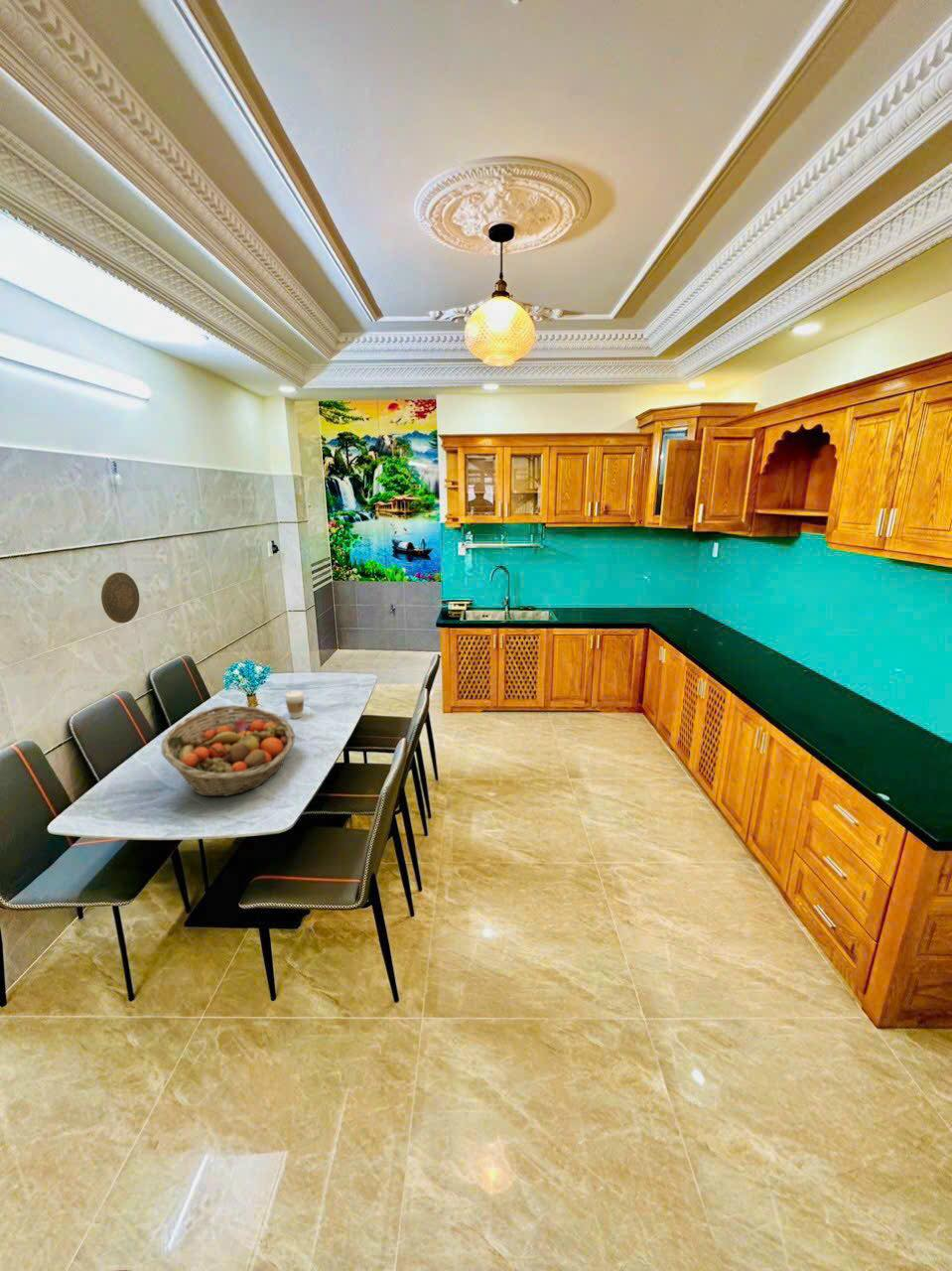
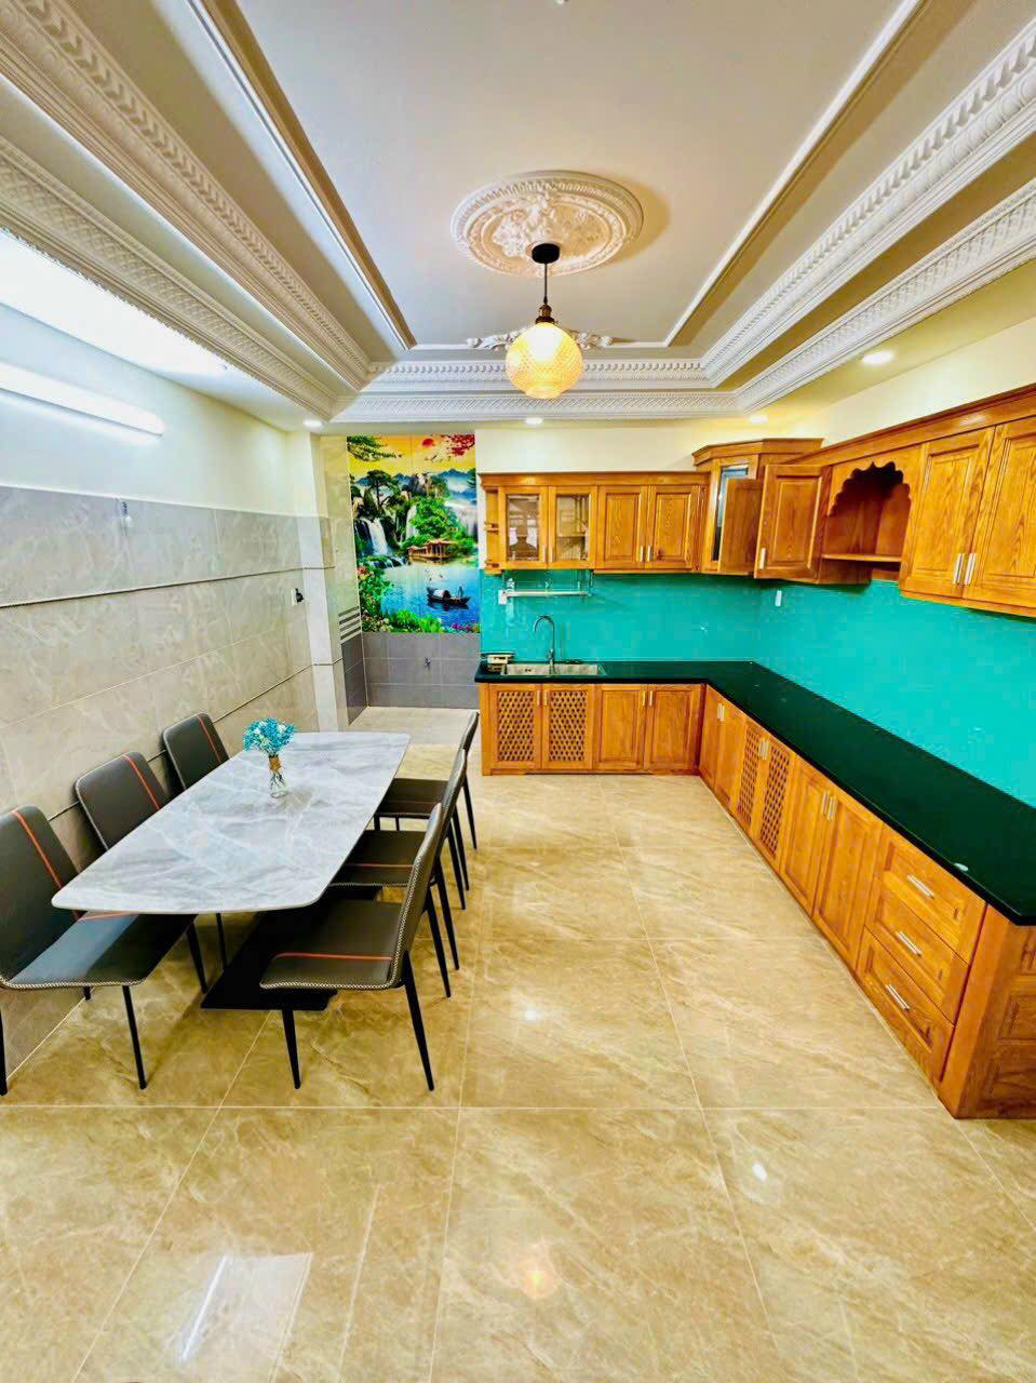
- fruit basket [160,704,296,797]
- decorative plate [100,571,140,624]
- coffee cup [284,690,305,720]
